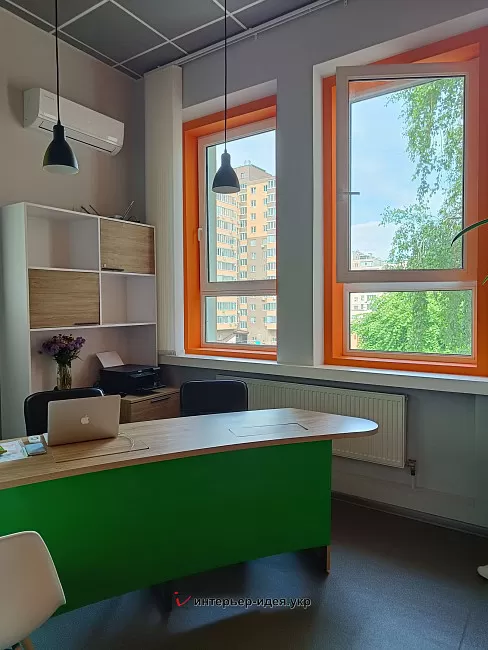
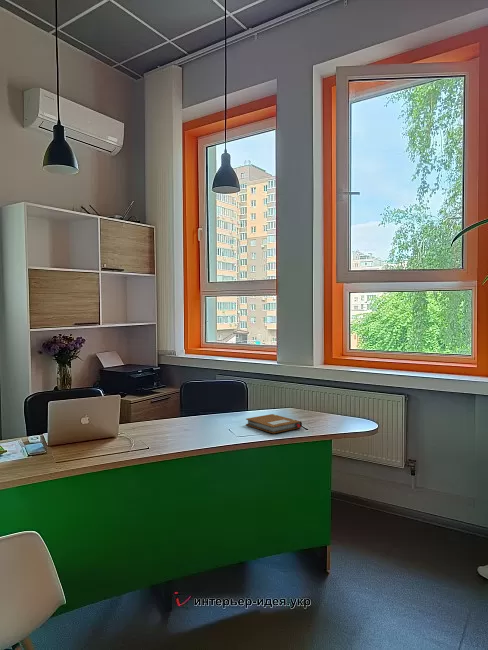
+ notebook [245,413,303,434]
